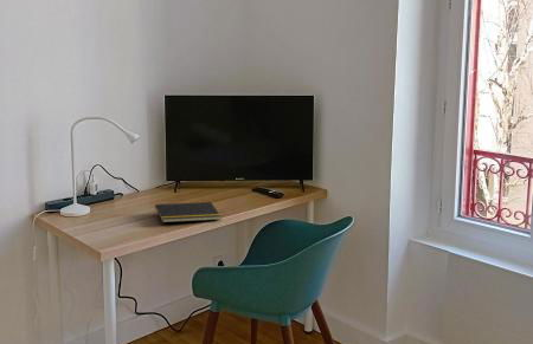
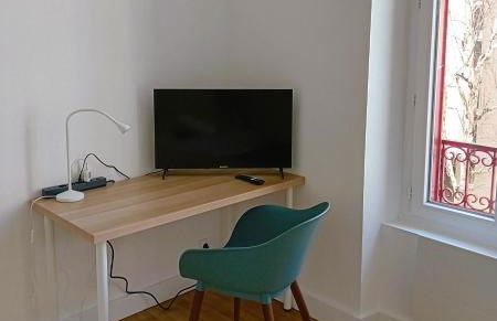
- notepad [153,201,221,223]
